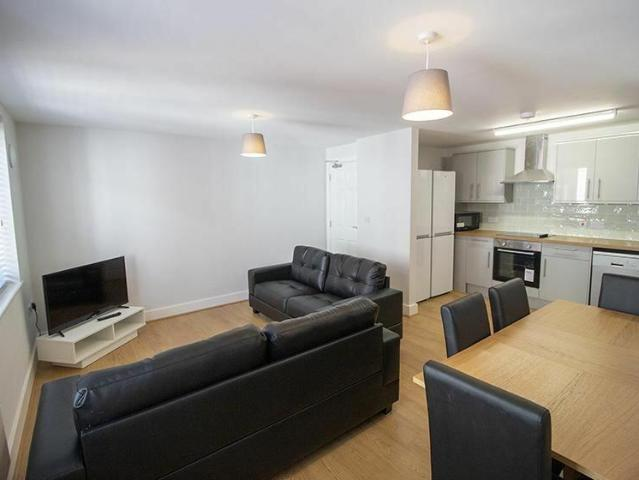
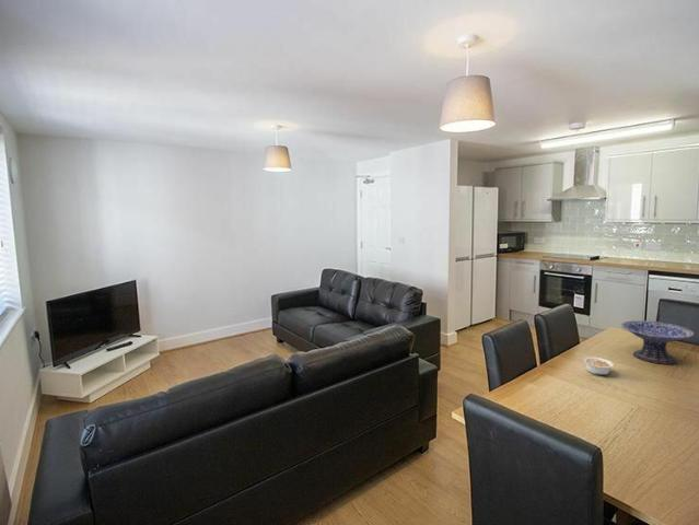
+ legume [583,355,615,376]
+ decorative bowl [620,319,695,365]
